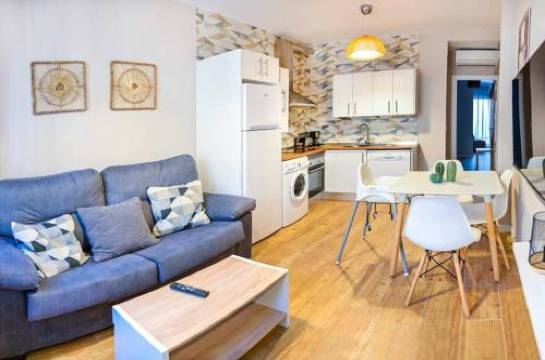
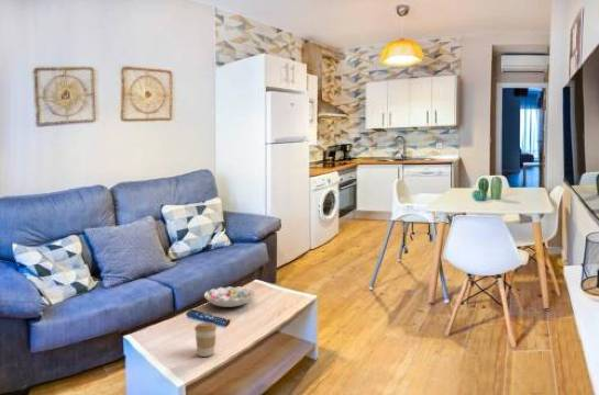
+ decorative bowl [203,285,257,308]
+ coffee cup [193,321,218,358]
